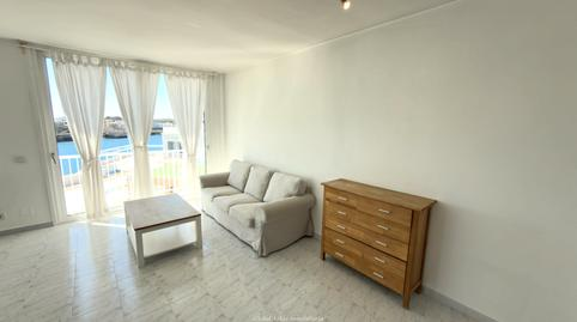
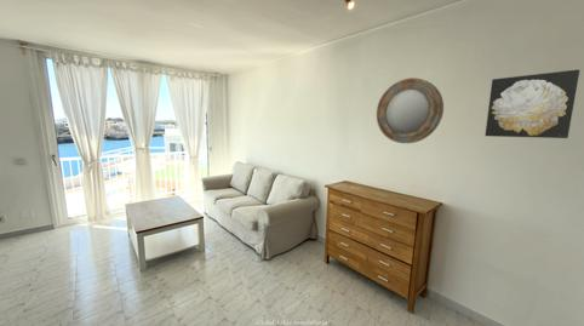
+ home mirror [376,76,445,144]
+ wall art [483,69,580,139]
